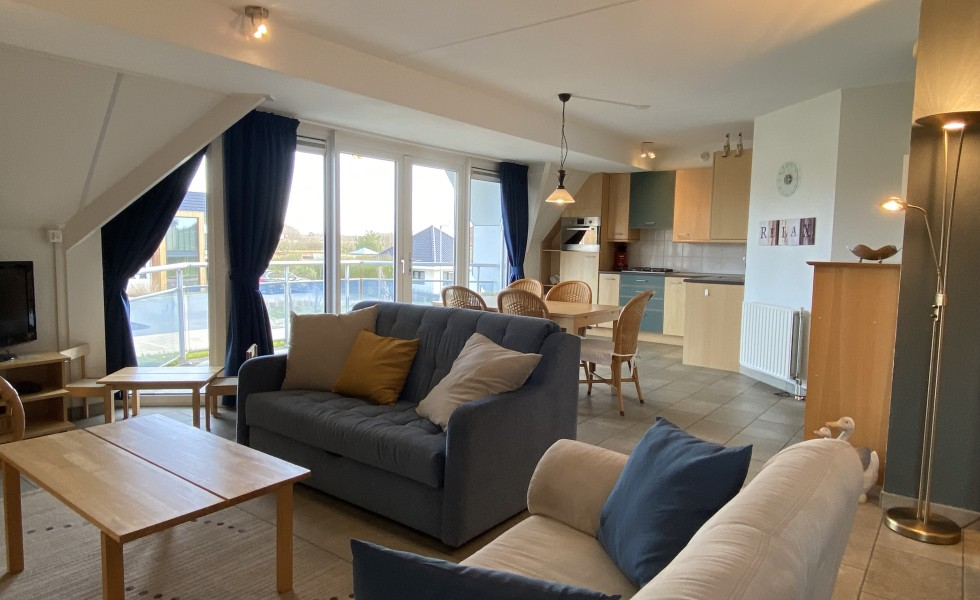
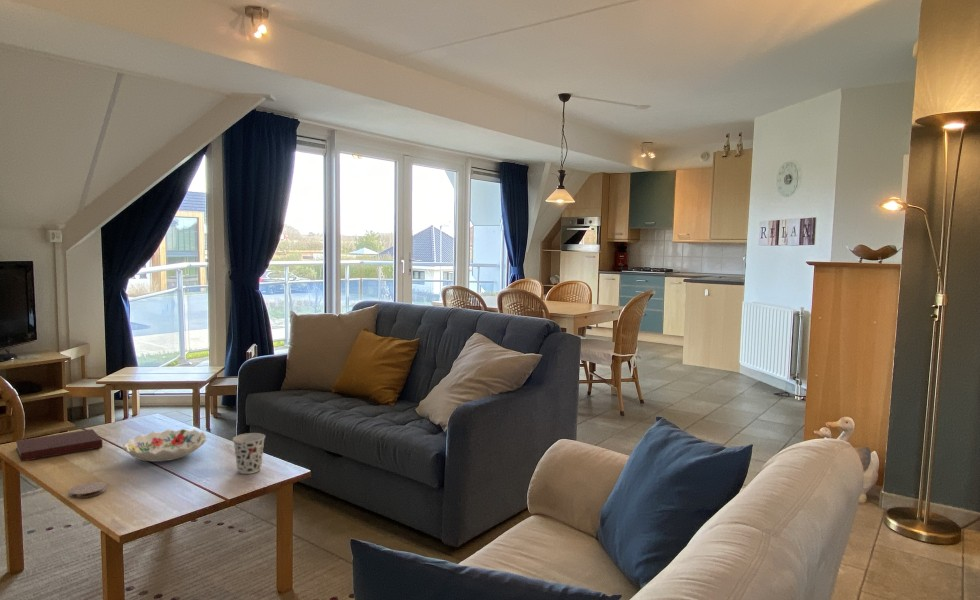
+ coaster [67,481,107,499]
+ notebook [15,428,103,462]
+ decorative bowl [122,428,208,462]
+ cup [232,432,266,475]
